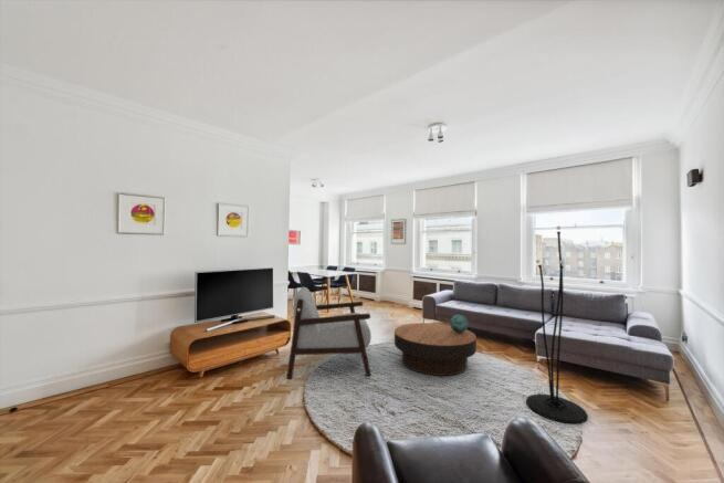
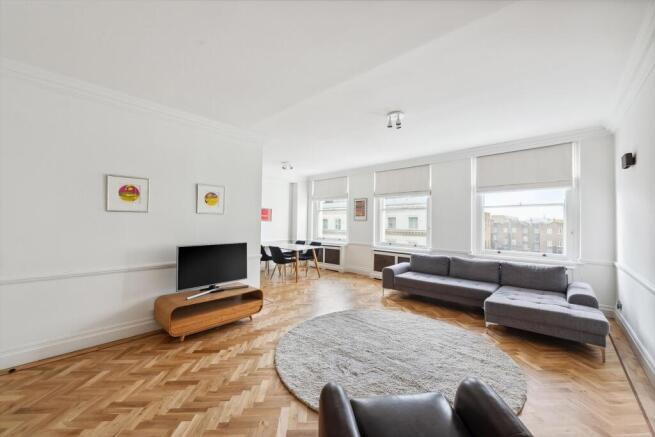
- armchair [285,286,373,379]
- coffee table [394,322,478,377]
- decorative sphere [449,314,470,333]
- floor lamp [525,225,588,424]
